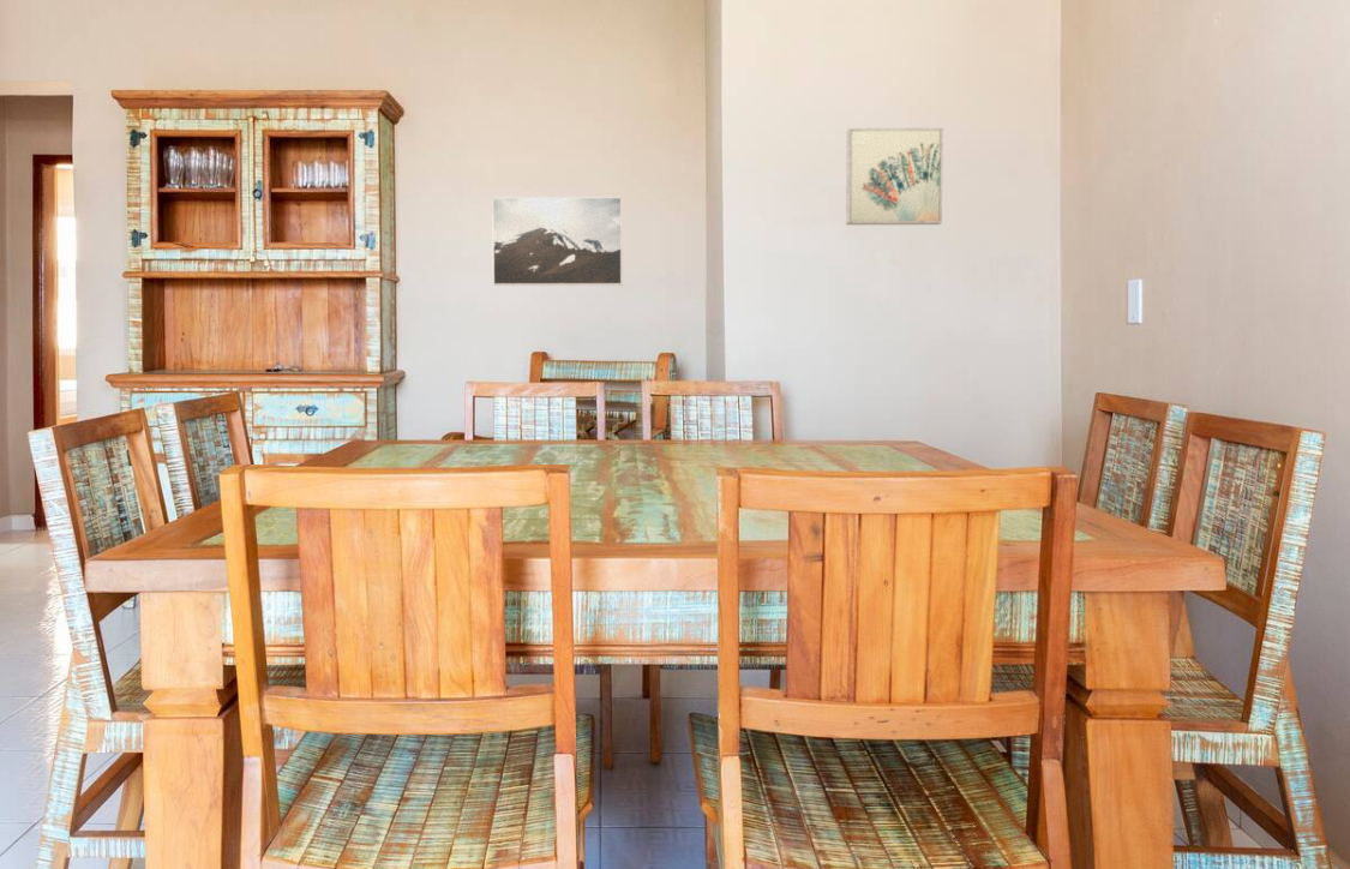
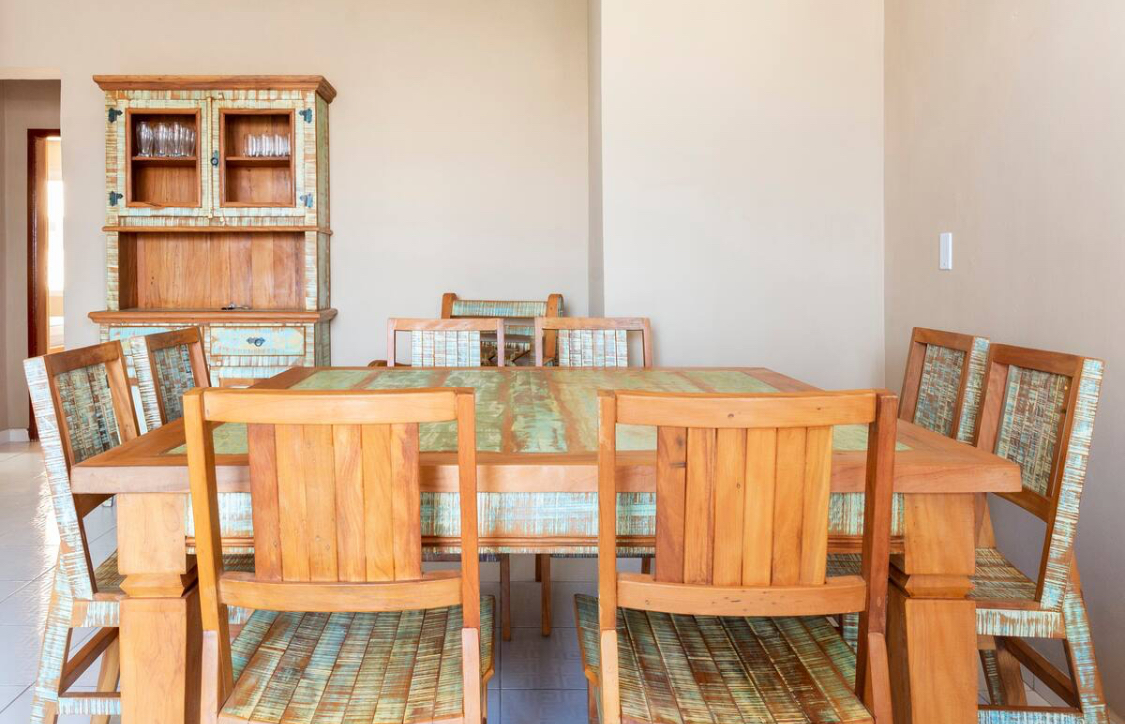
- wall art [845,127,944,226]
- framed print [491,196,624,287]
